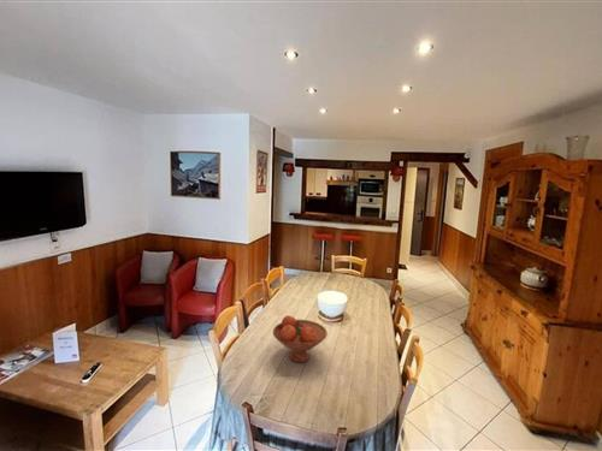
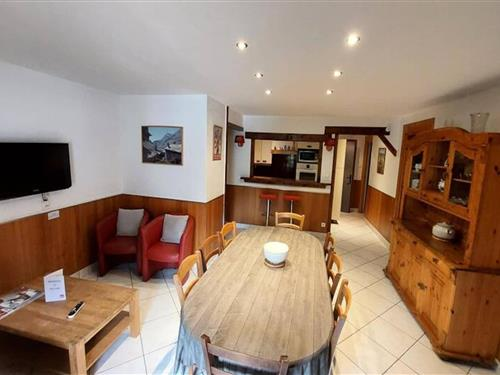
- fruit bowl [272,314,329,363]
